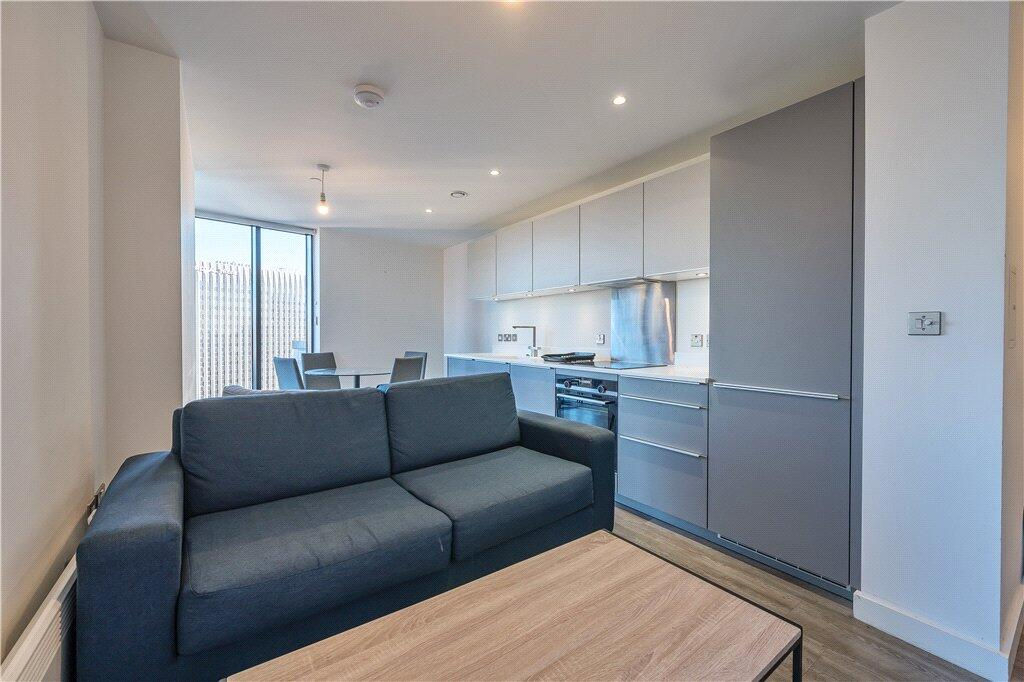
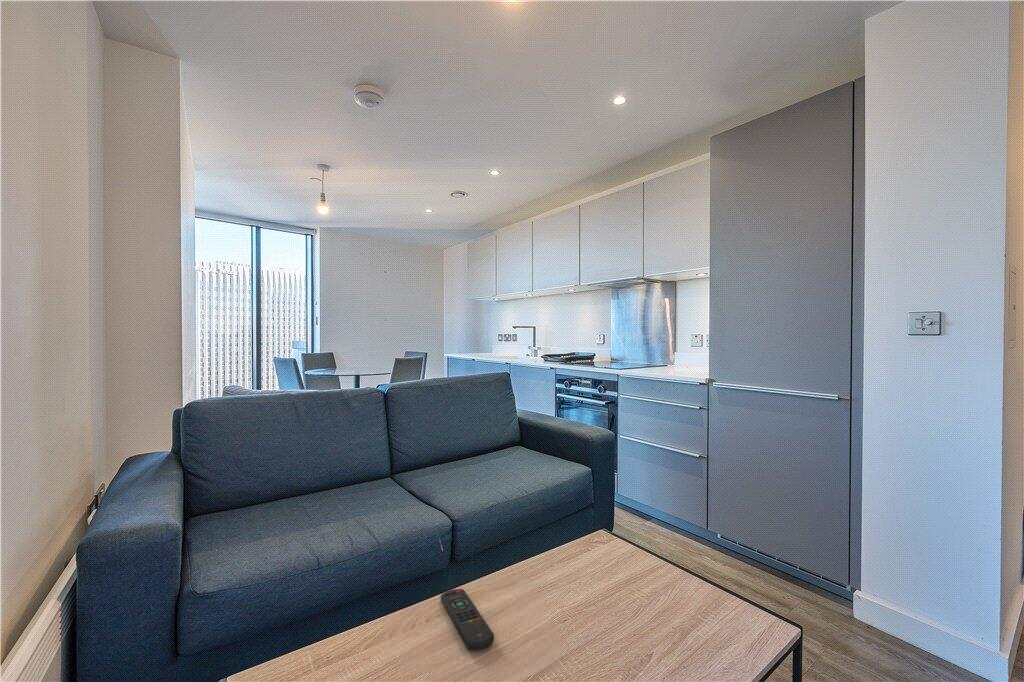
+ remote control [440,588,495,651]
